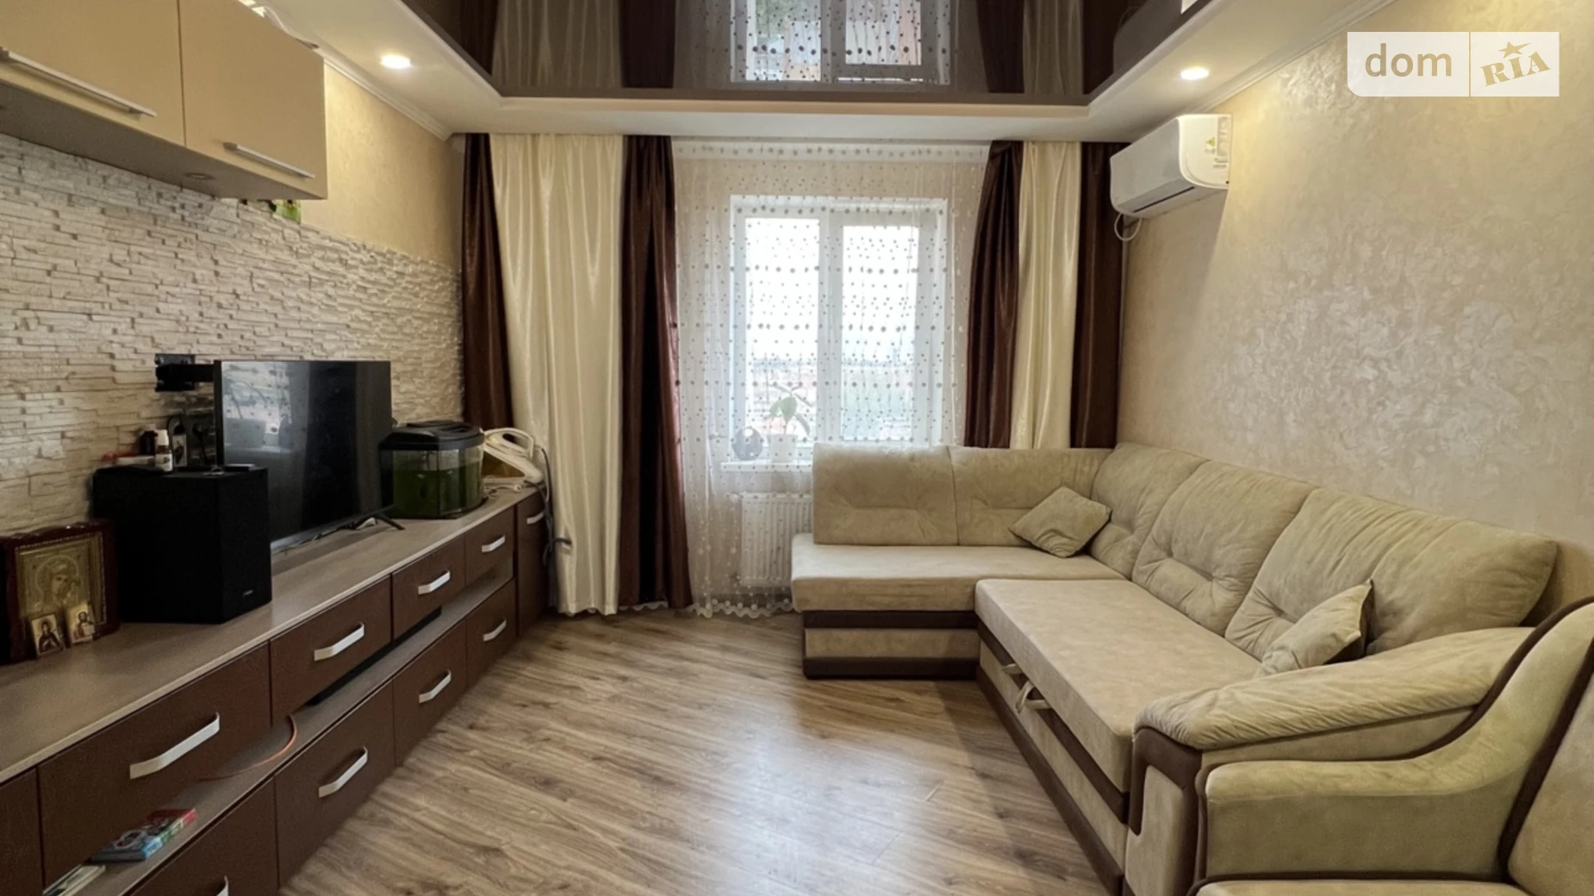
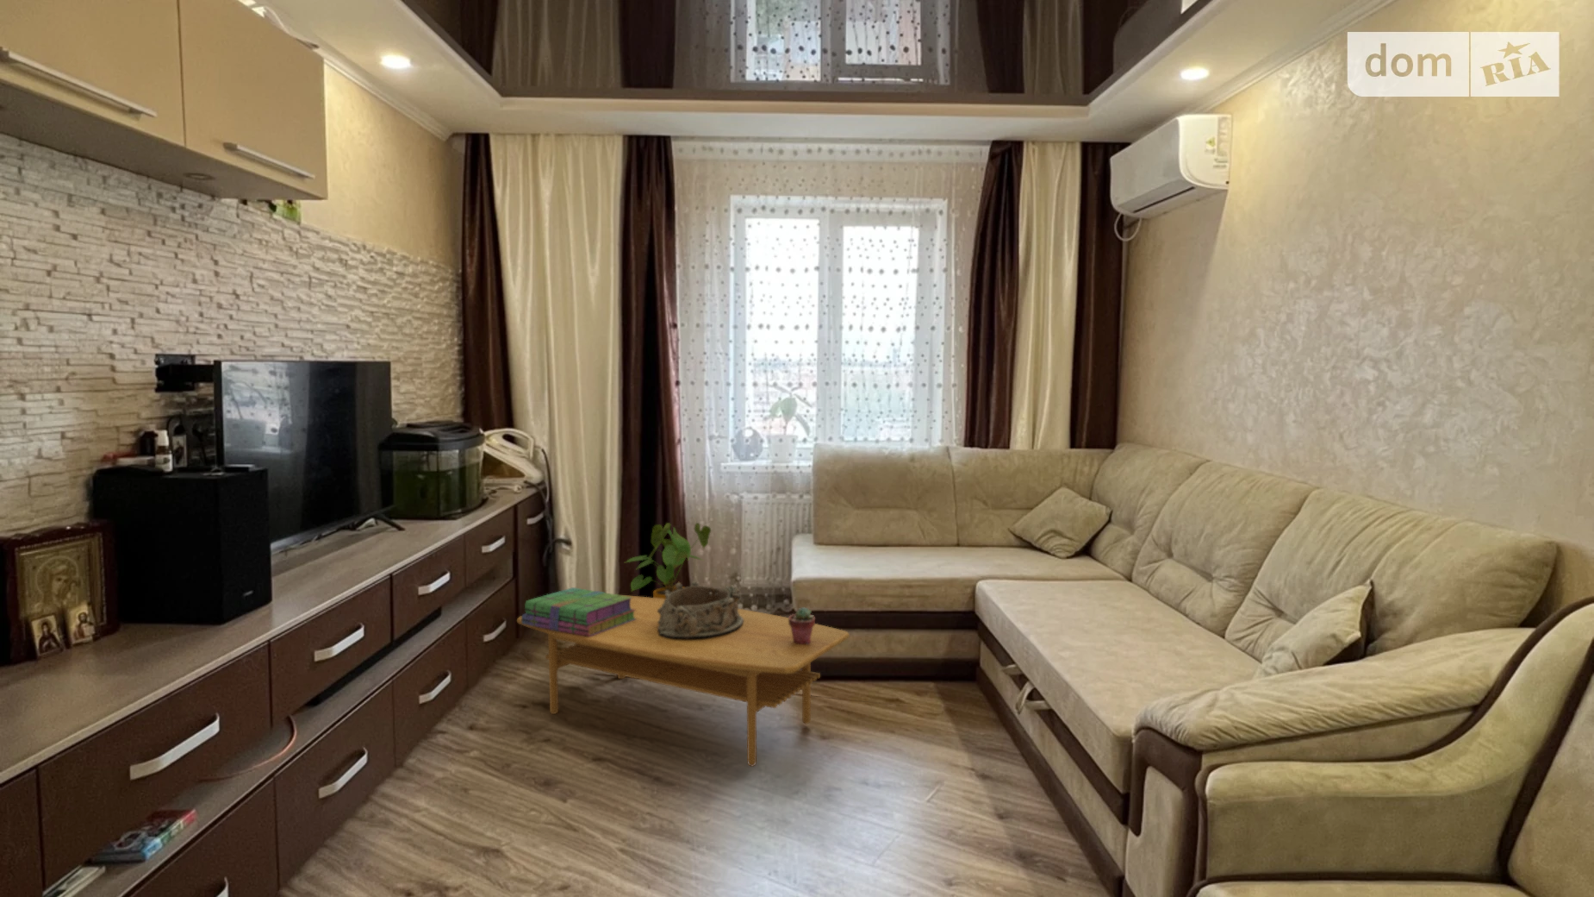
+ stack of books [521,586,636,636]
+ coffee table [516,595,851,768]
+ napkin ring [658,580,743,640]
+ potted succulent [787,607,816,644]
+ house plant [625,521,712,599]
